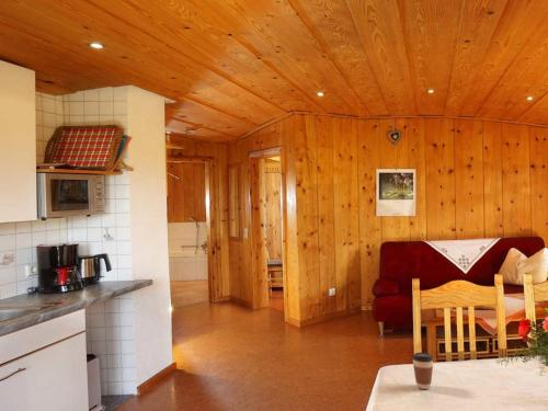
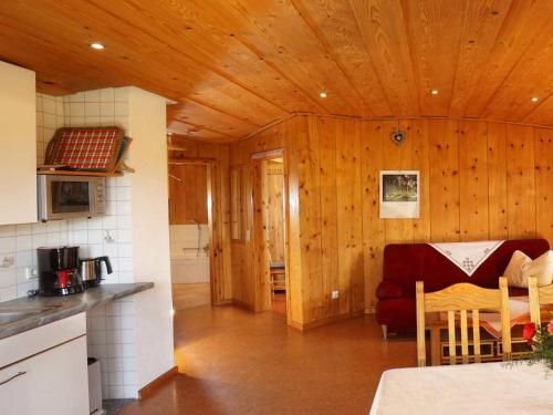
- coffee cup [411,352,434,390]
